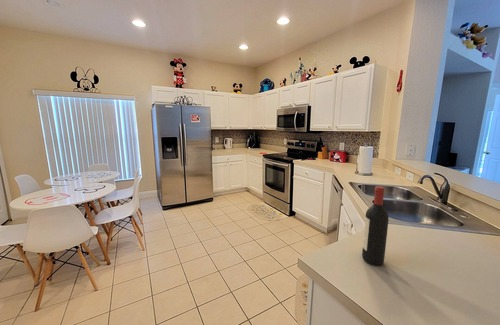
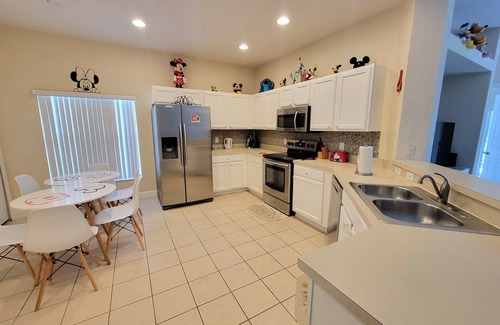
- wine bottle [361,185,390,266]
